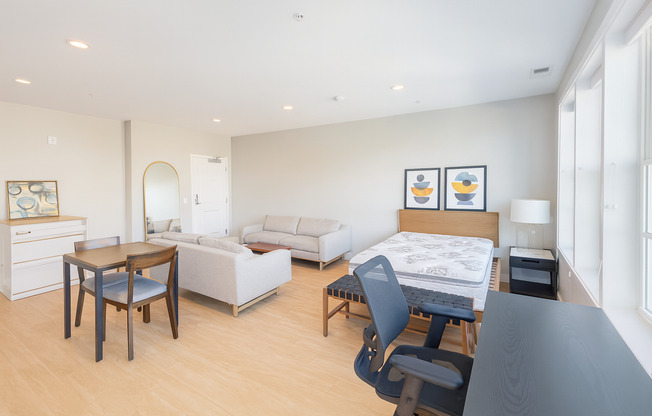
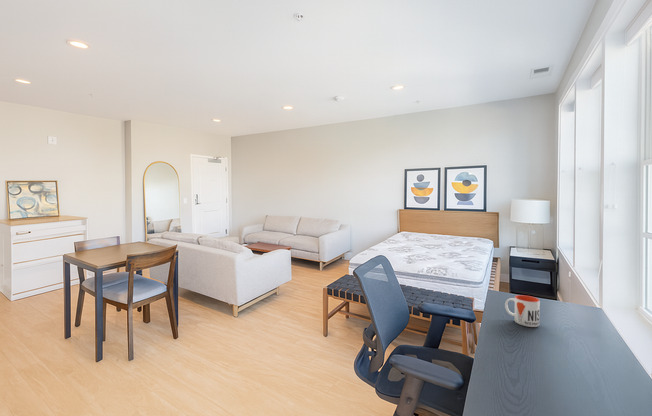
+ mug [504,294,541,328]
